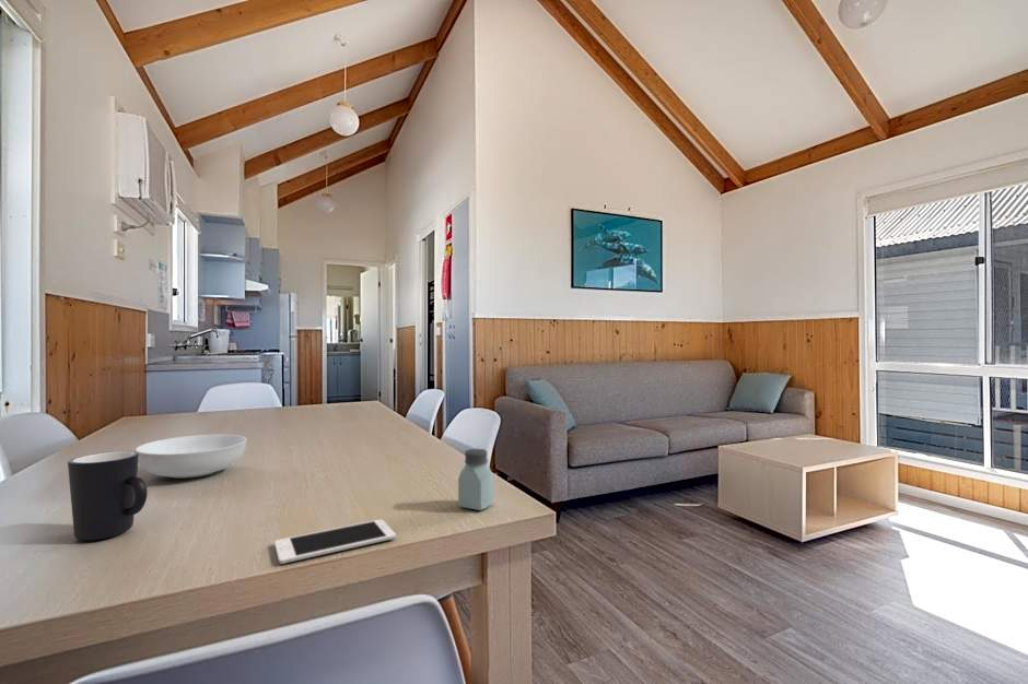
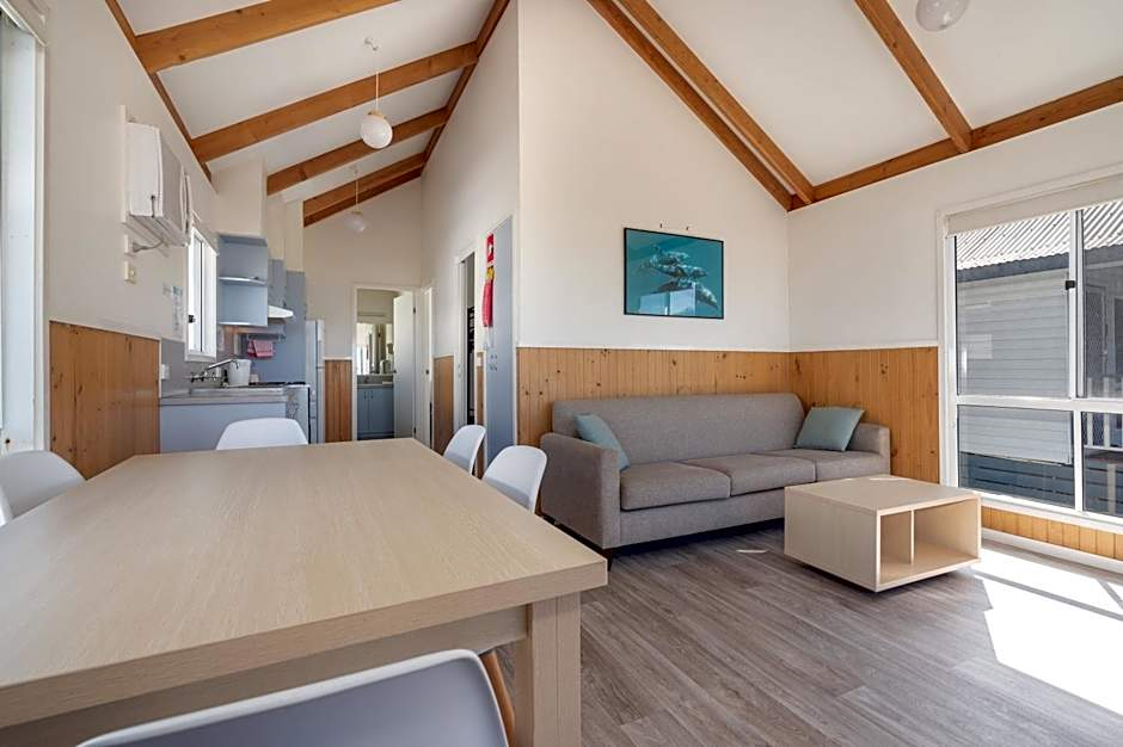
- cell phone [273,518,397,565]
- mug [67,450,149,541]
- serving bowl [135,433,248,480]
- saltshaker [457,448,494,511]
